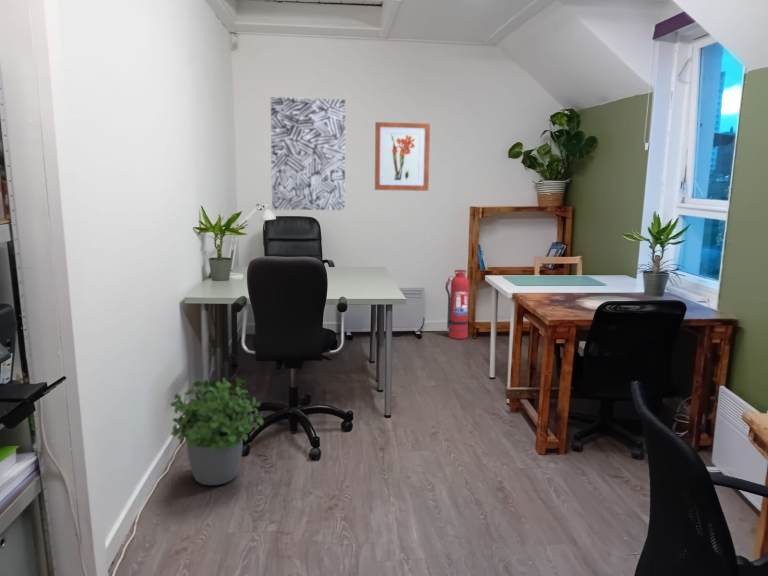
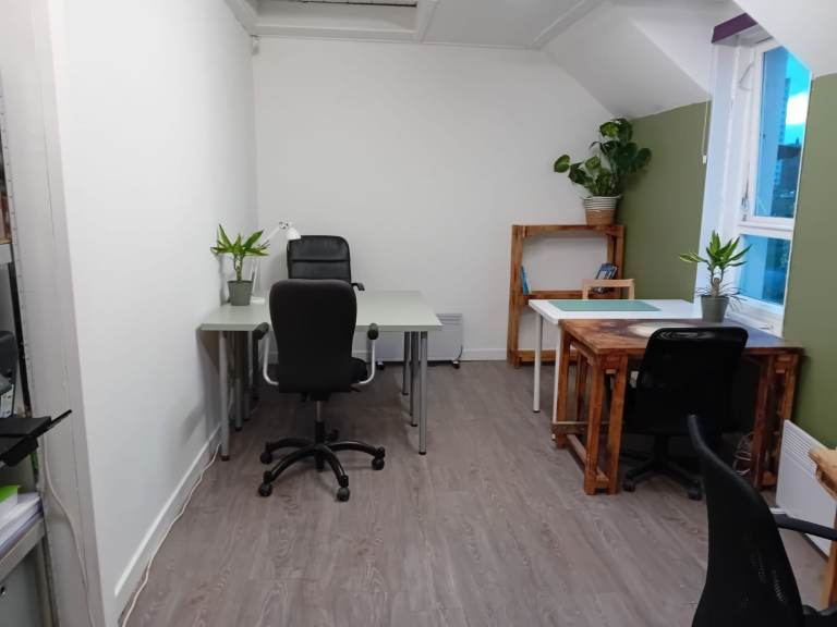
- fire extinguisher [445,269,470,340]
- wall art [374,121,431,192]
- potted plant [169,376,264,486]
- wall art [270,96,346,211]
